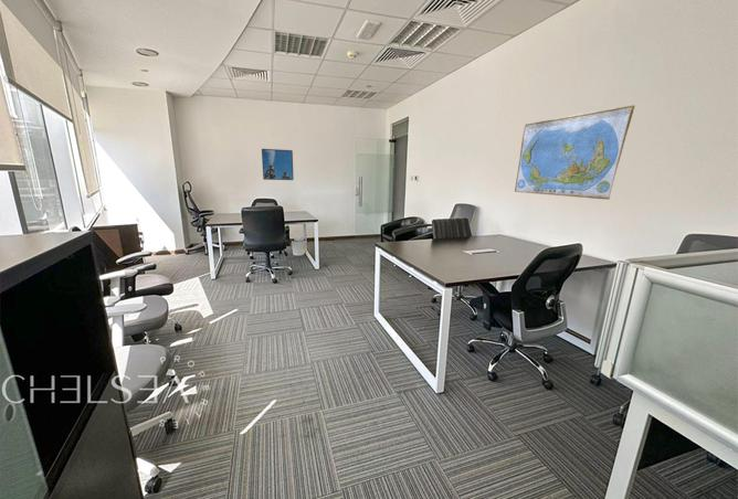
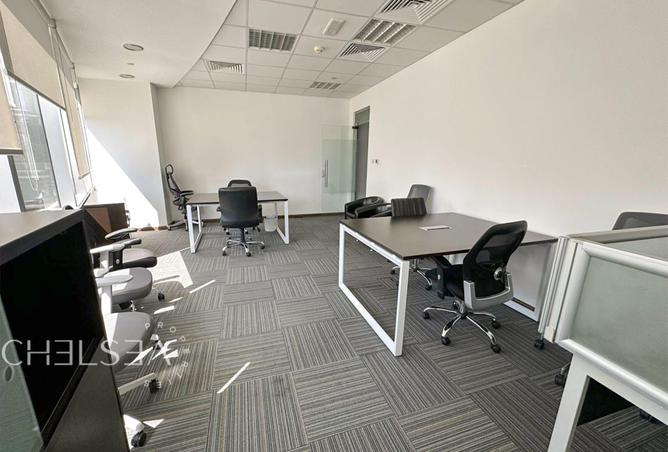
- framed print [261,148,295,181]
- world map [514,104,636,201]
